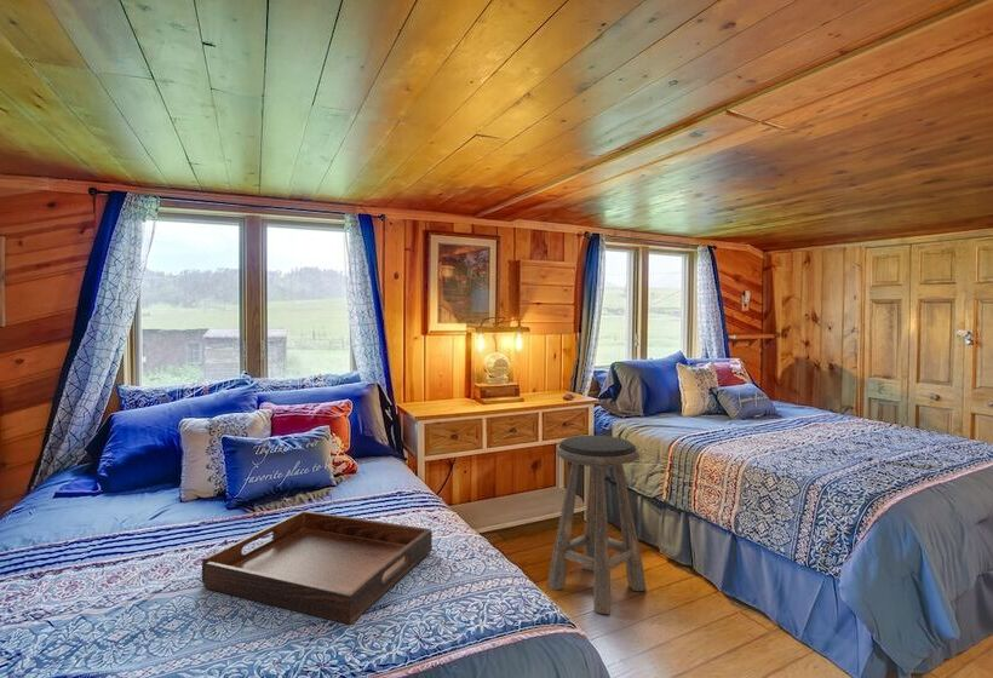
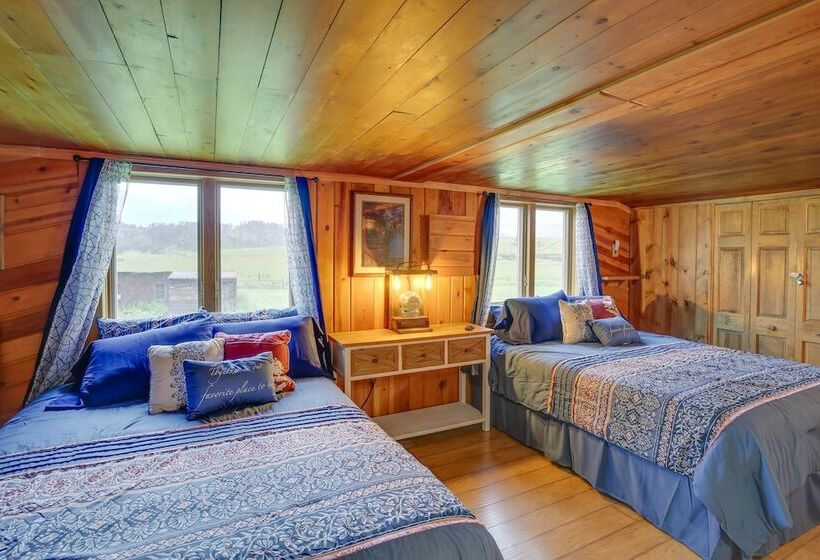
- serving tray [201,510,434,625]
- stool [546,435,648,615]
